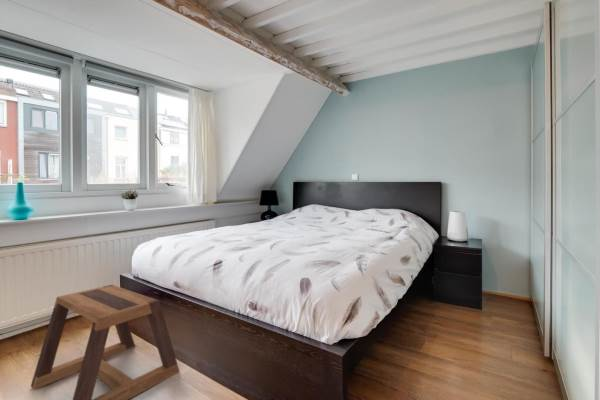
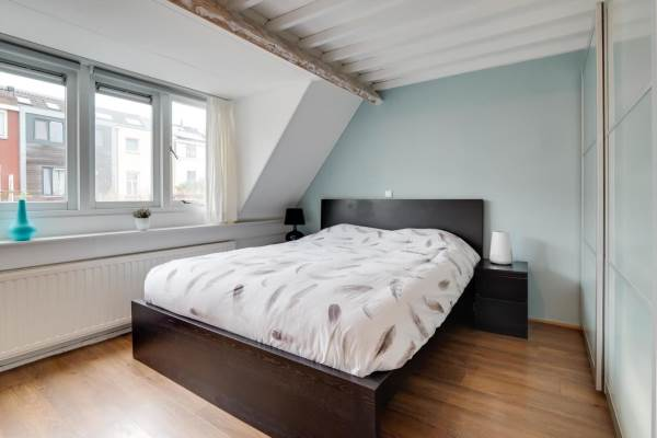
- stool [30,284,181,400]
